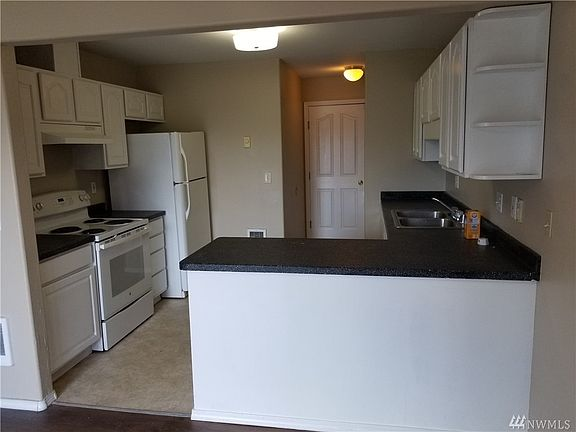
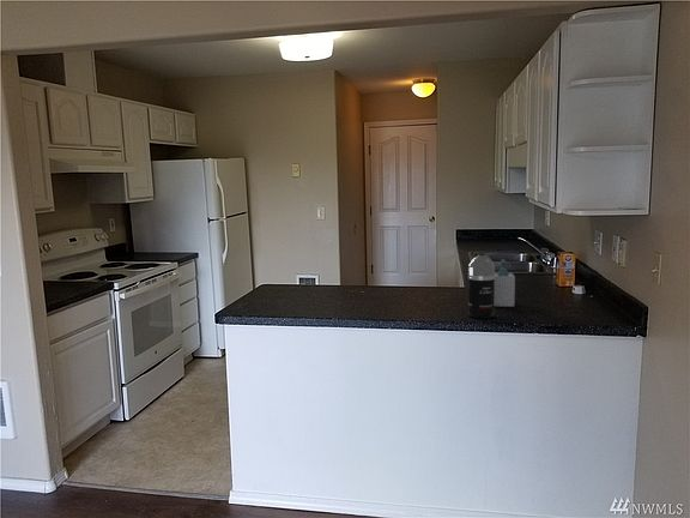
+ spray bottle [467,252,496,319]
+ soap bottle [494,258,516,308]
